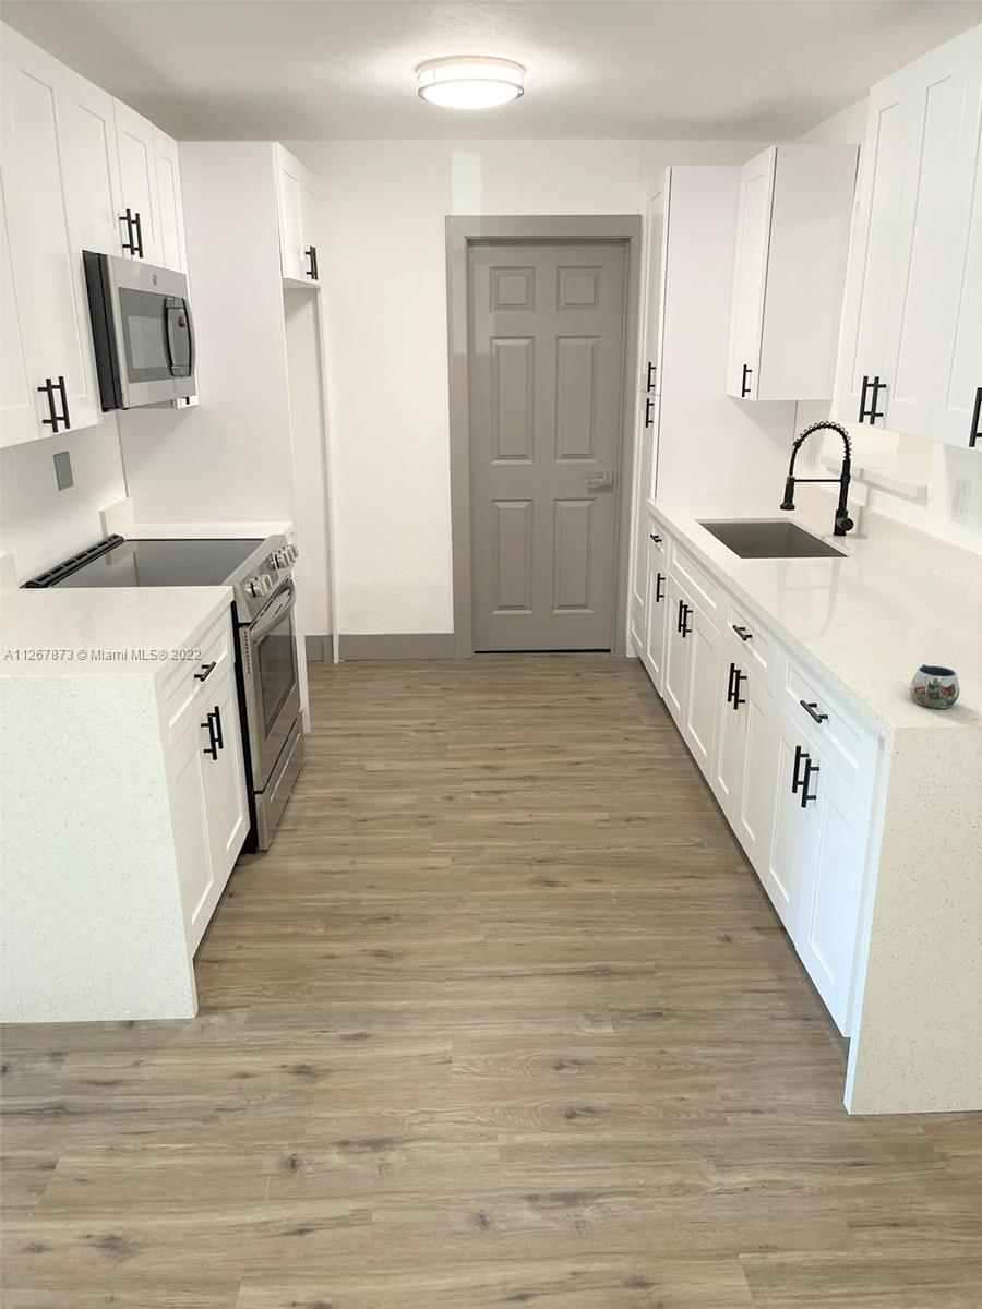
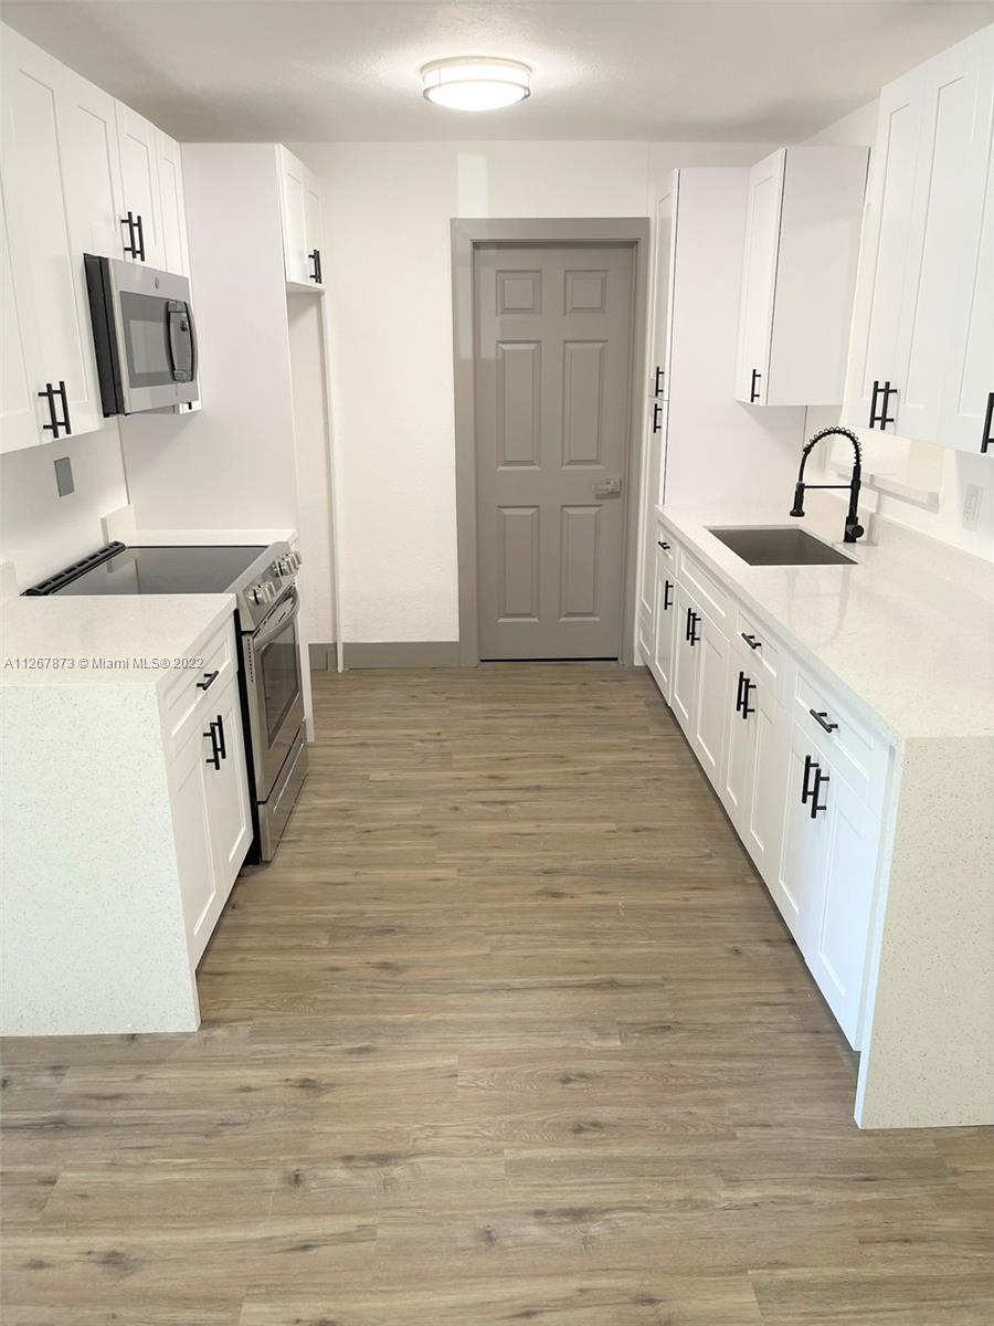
- mug [909,663,960,709]
